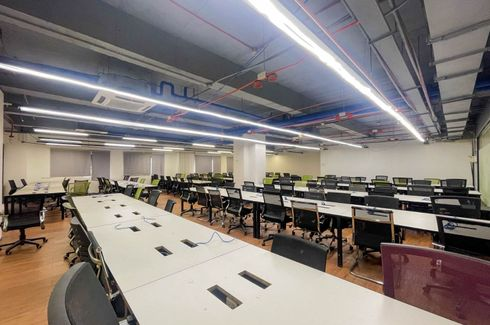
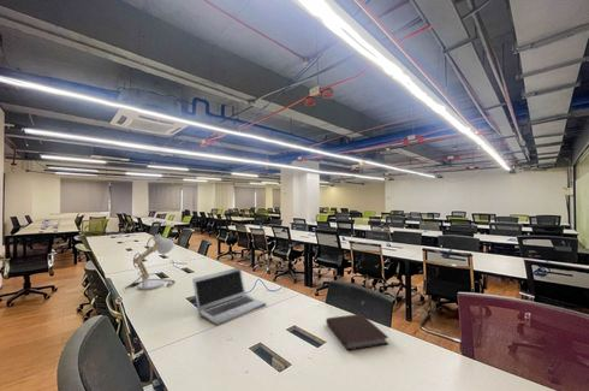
+ notebook [325,313,389,351]
+ desk lamp [124,233,177,290]
+ laptop [191,266,267,326]
